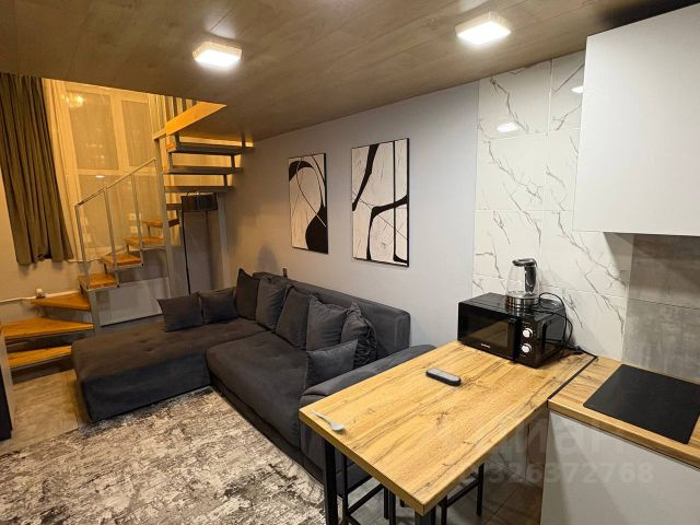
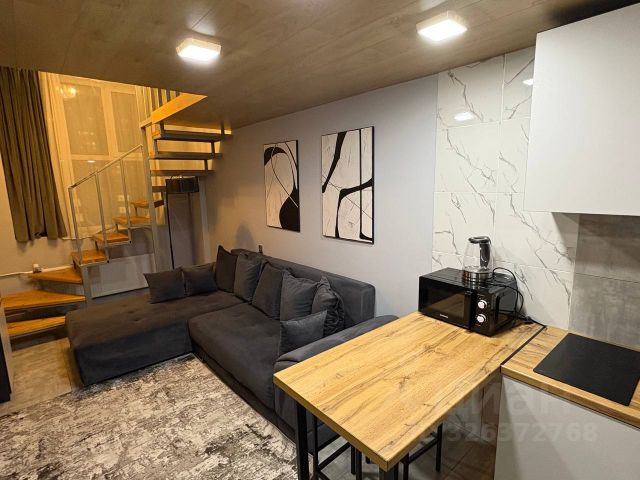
- spoon [310,409,346,431]
- remote control [424,366,463,386]
